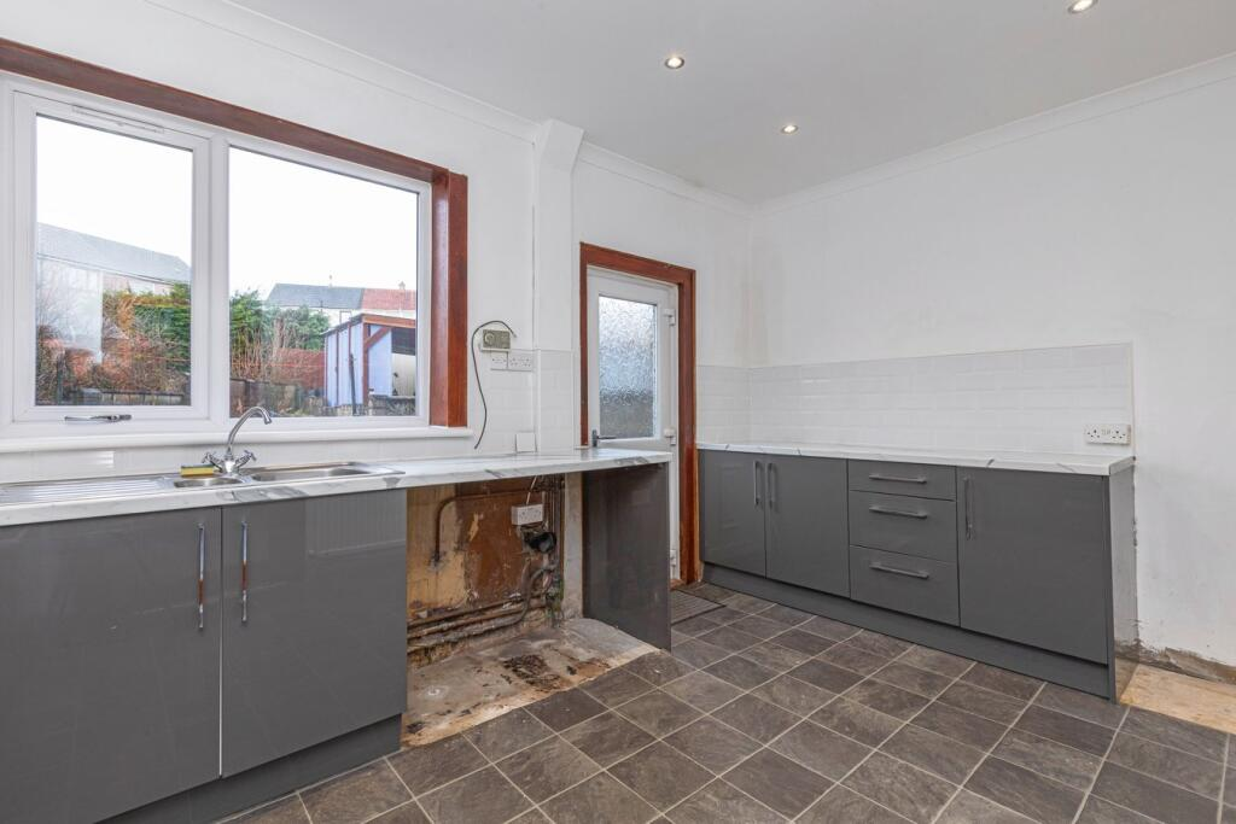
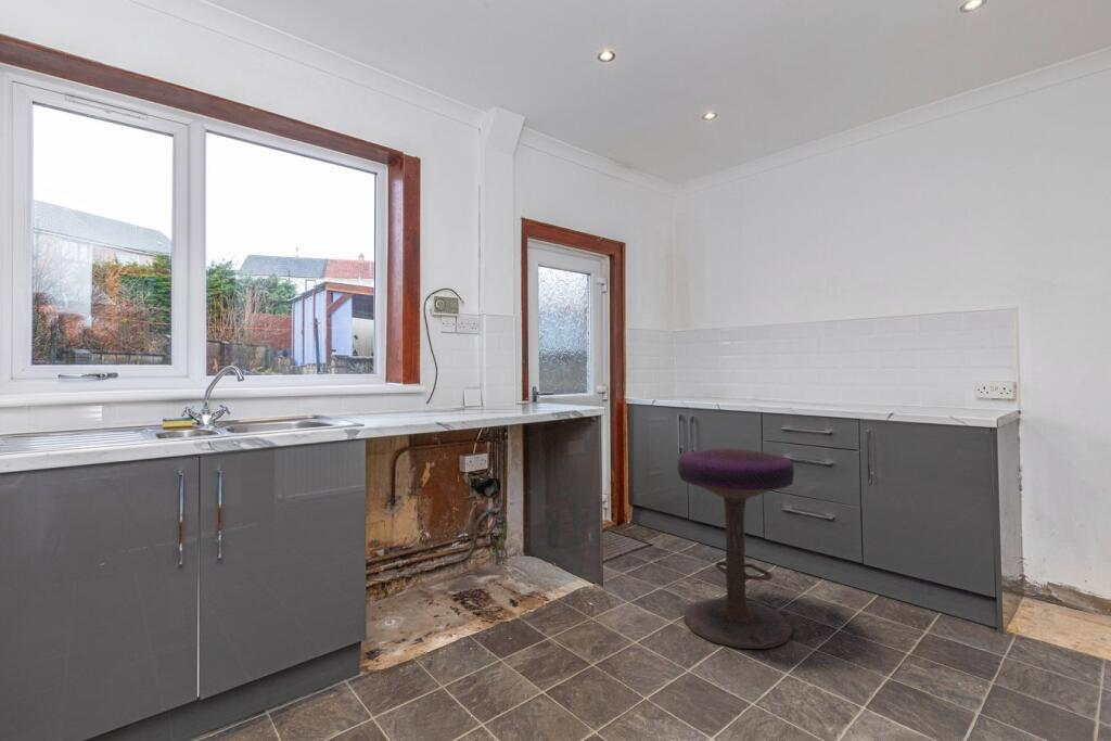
+ stool [677,448,795,650]
